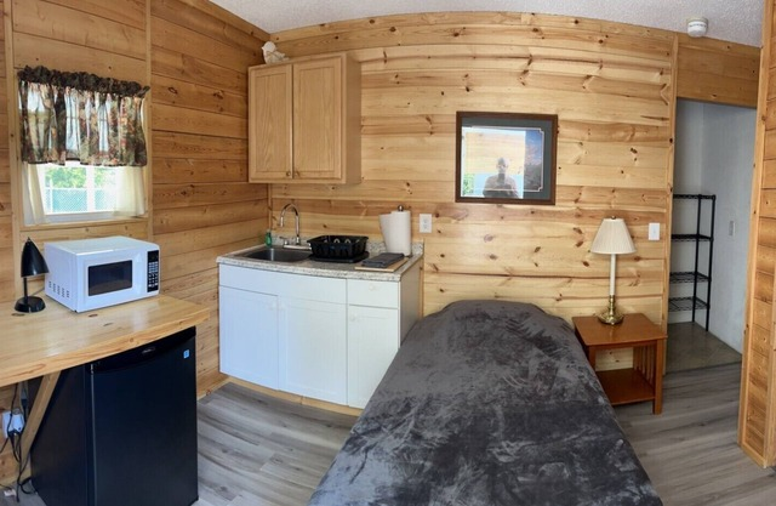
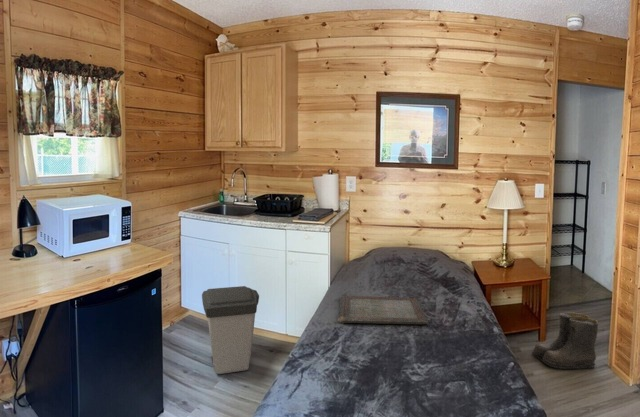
+ boots [531,311,599,370]
+ serving tray [337,294,429,325]
+ trash can [201,285,260,375]
